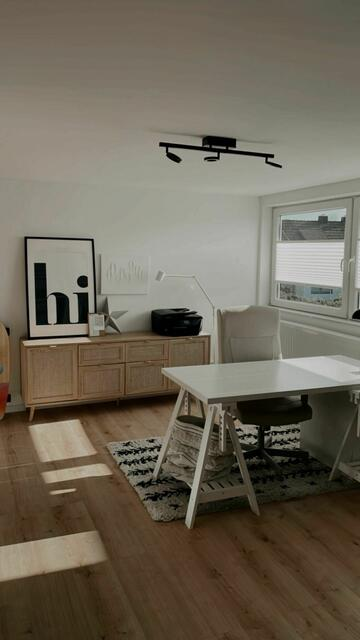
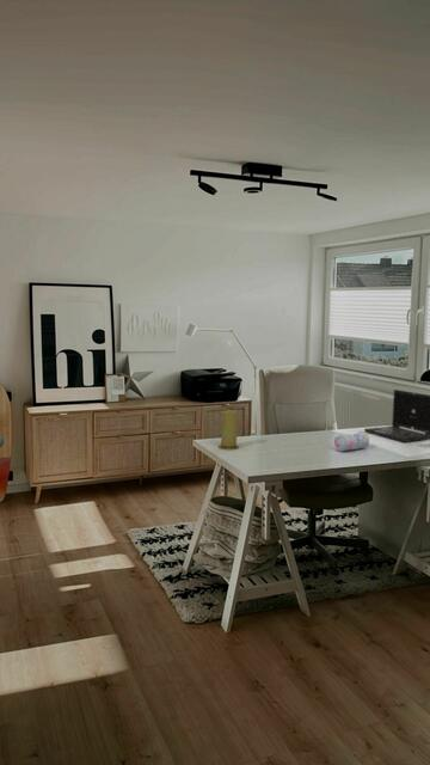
+ candle [217,409,240,451]
+ laptop [363,388,430,443]
+ pencil case [333,430,370,453]
